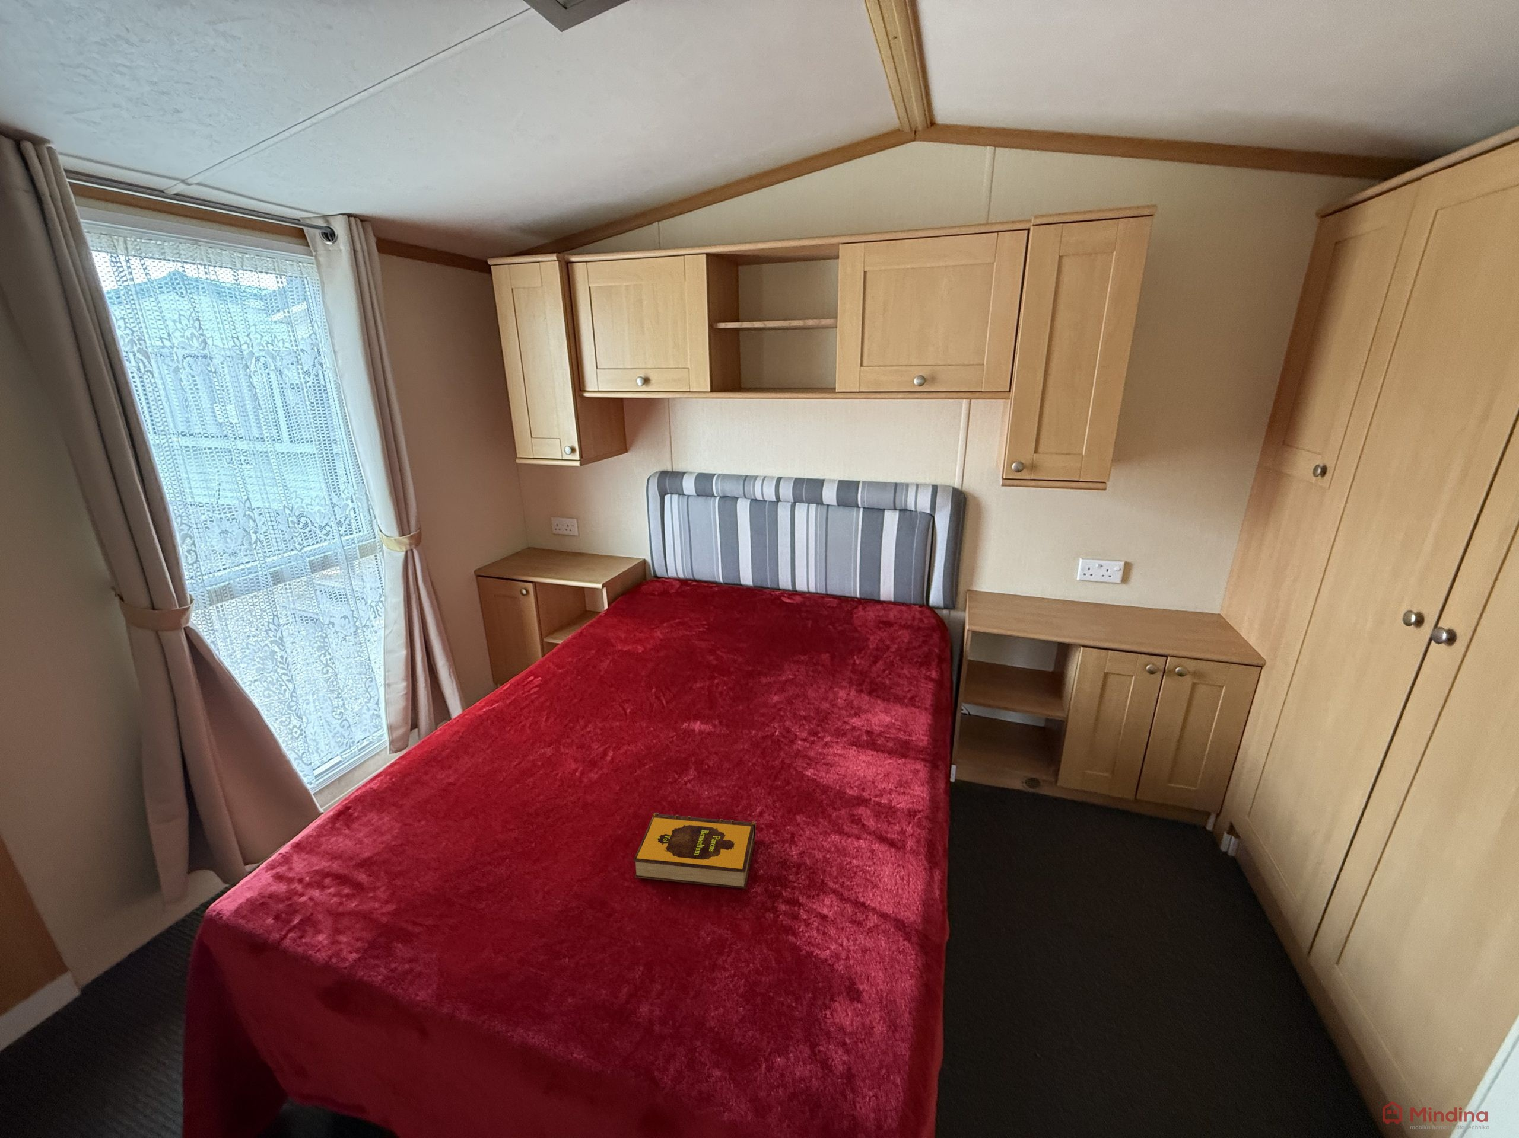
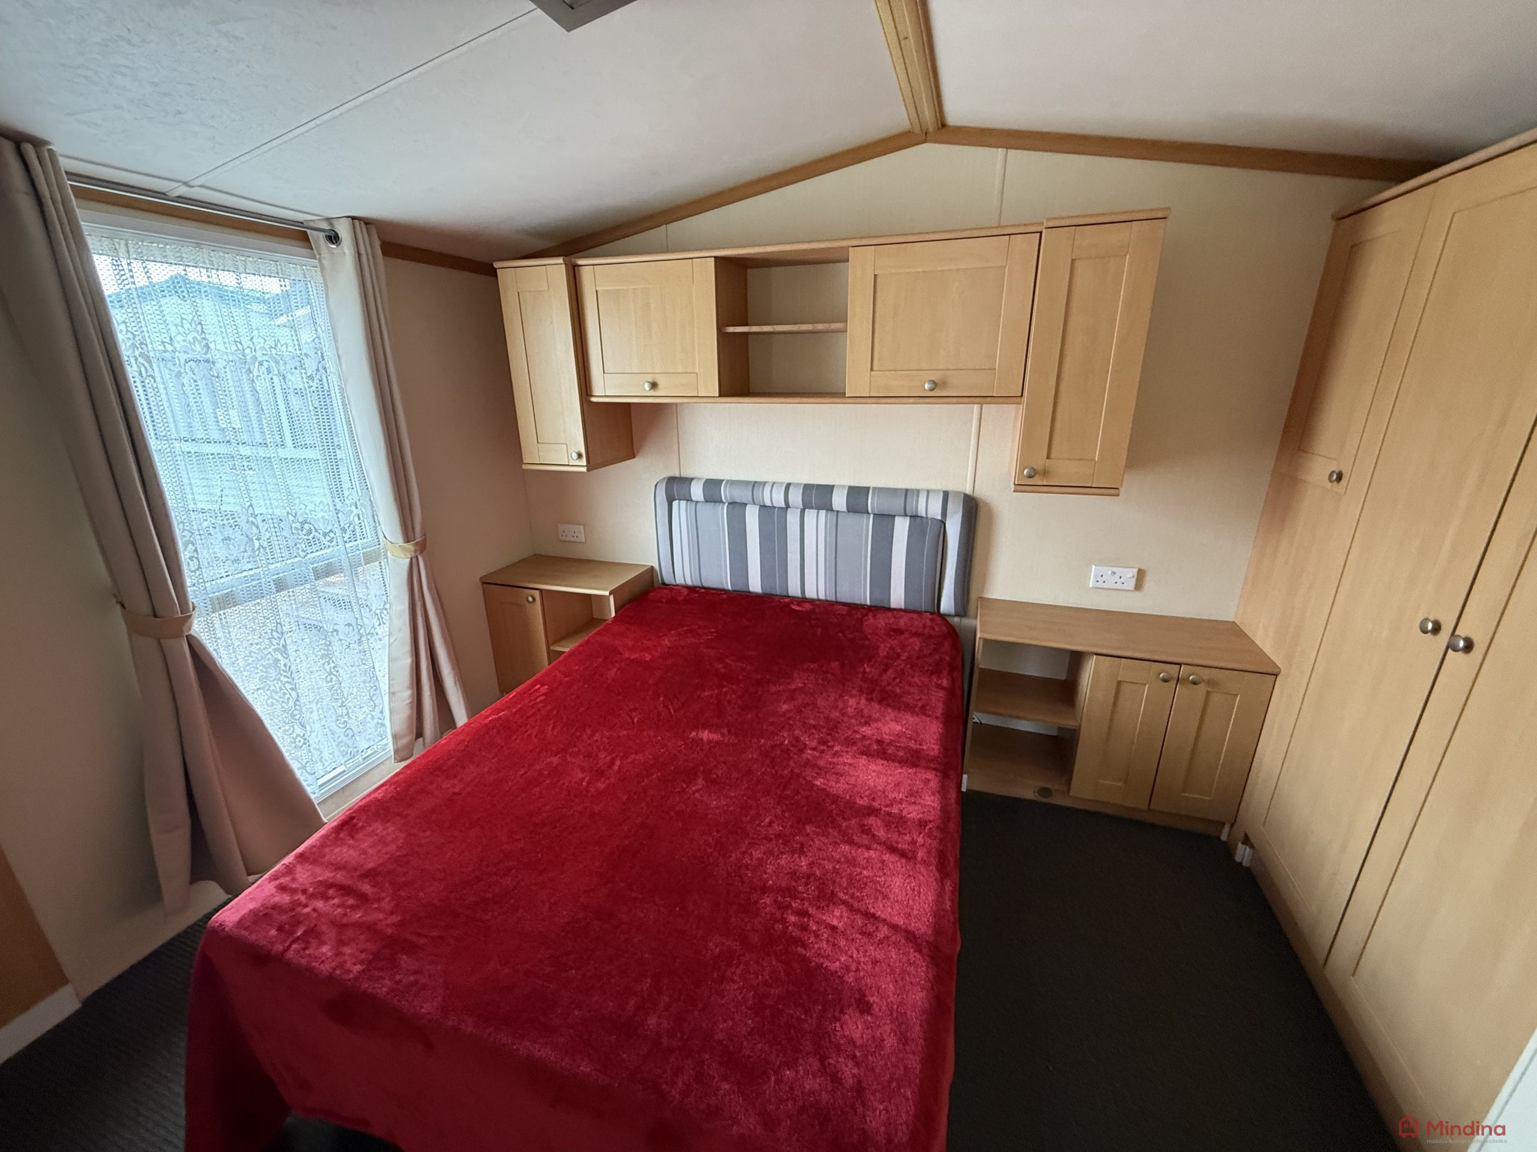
- hardback book [633,812,756,889]
